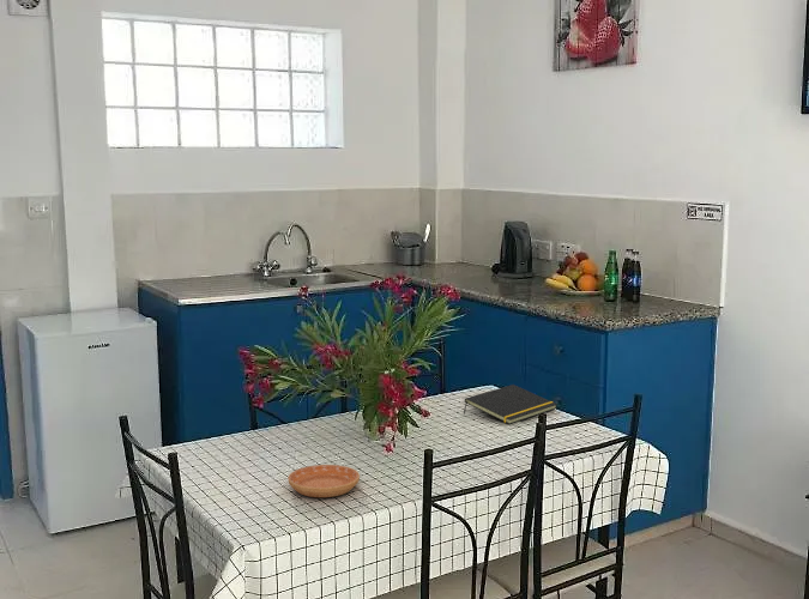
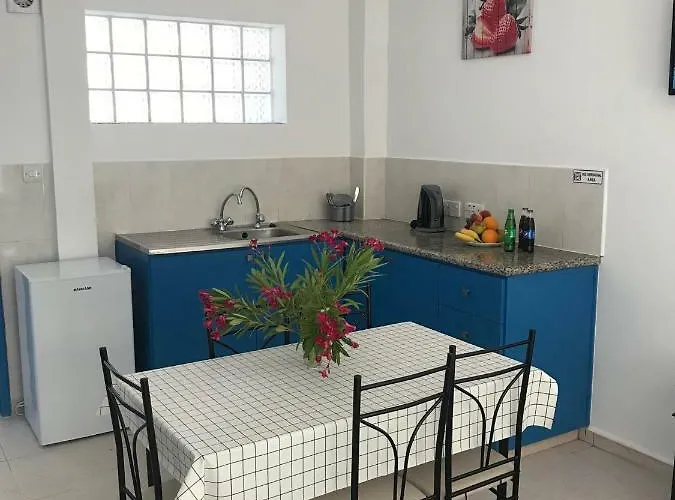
- saucer [286,464,361,498]
- notepad [463,383,559,425]
